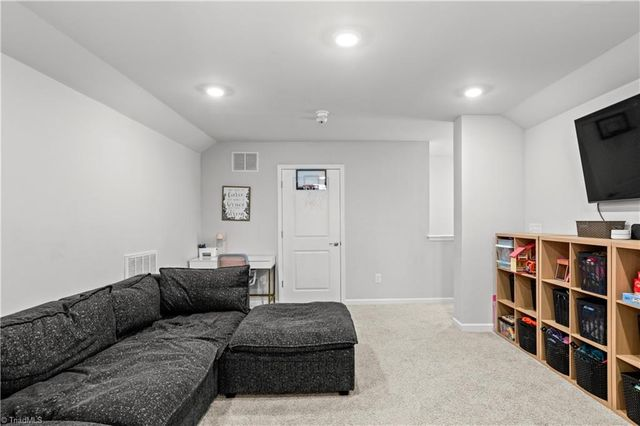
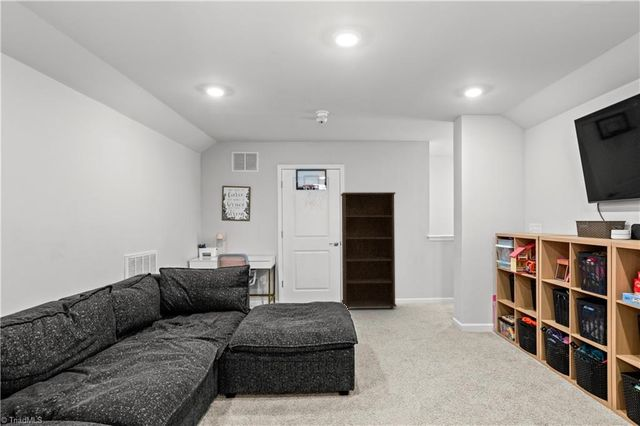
+ bookcase [340,191,397,310]
